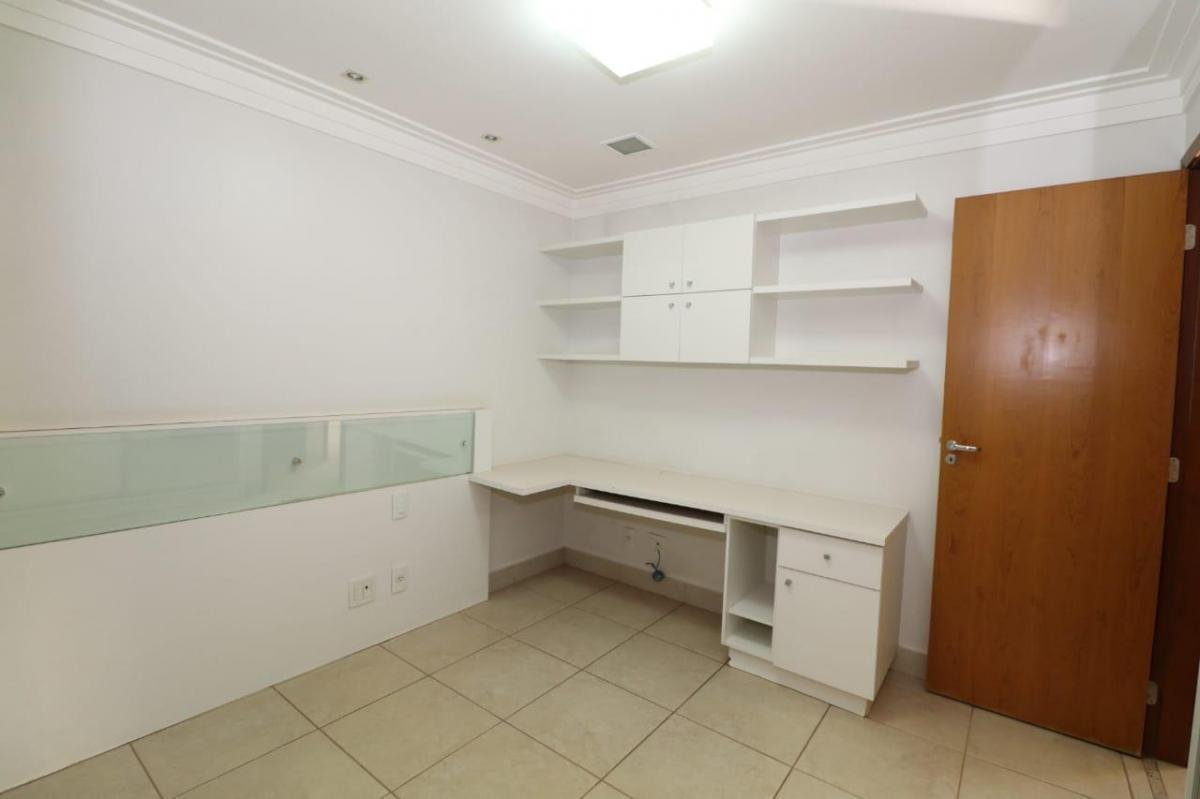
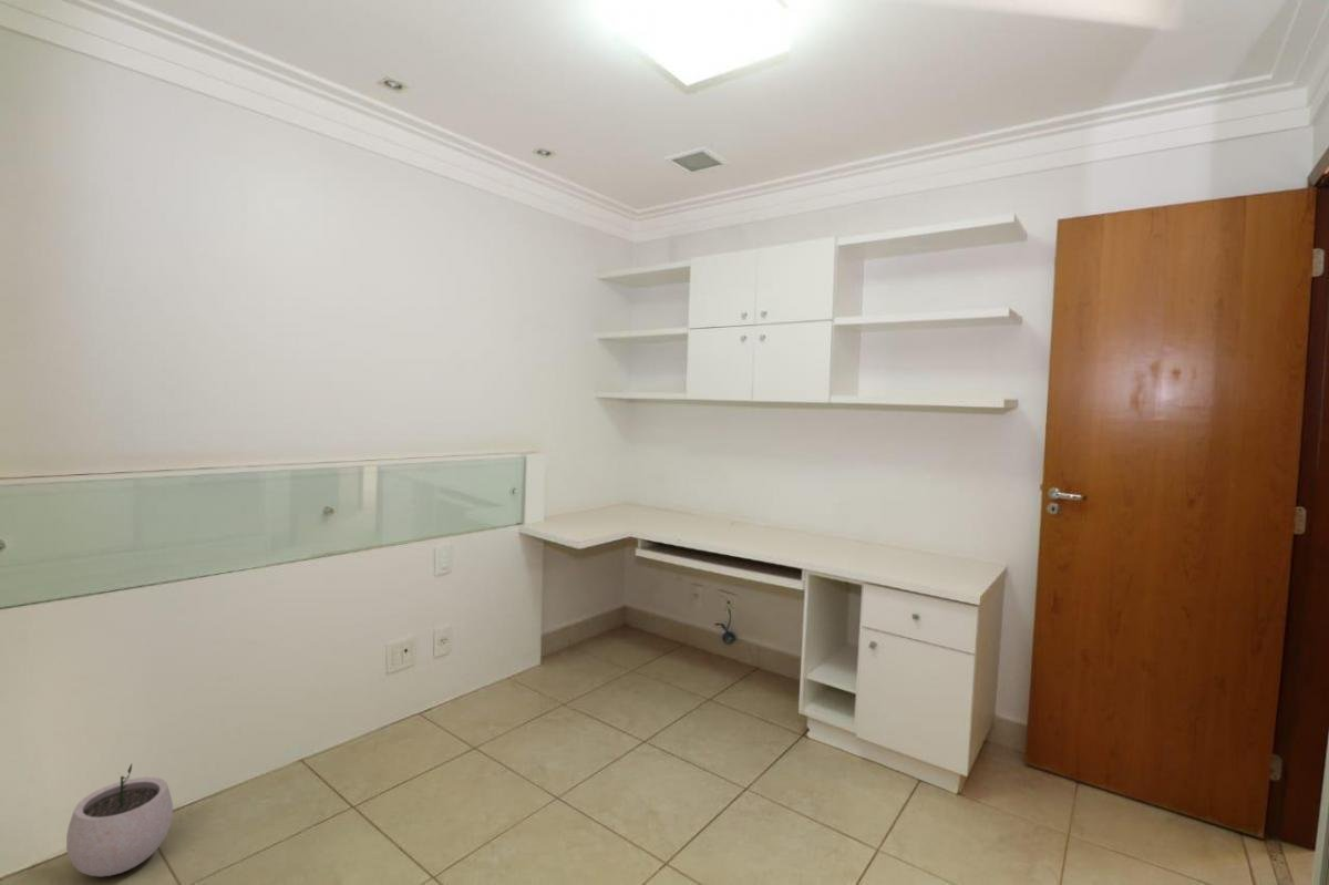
+ plant pot [65,762,174,877]
